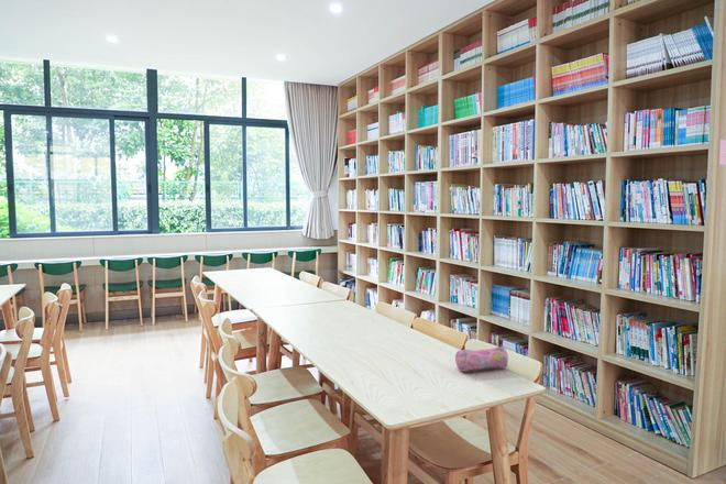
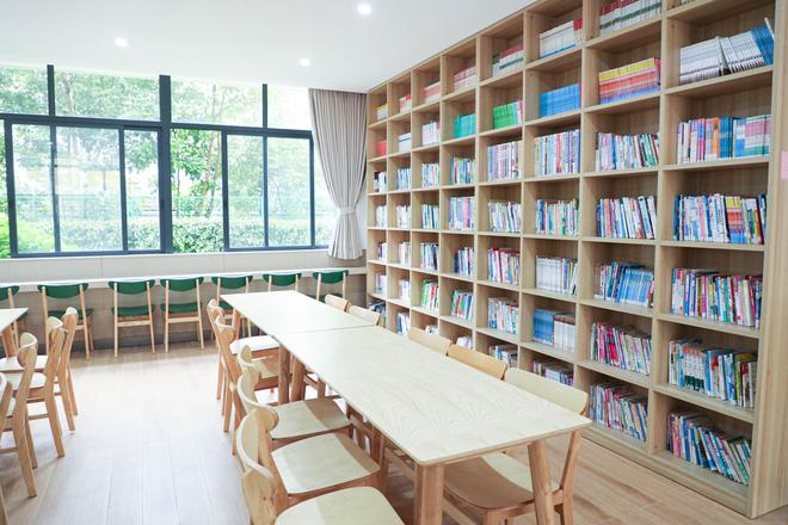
- pencil case [454,345,509,373]
